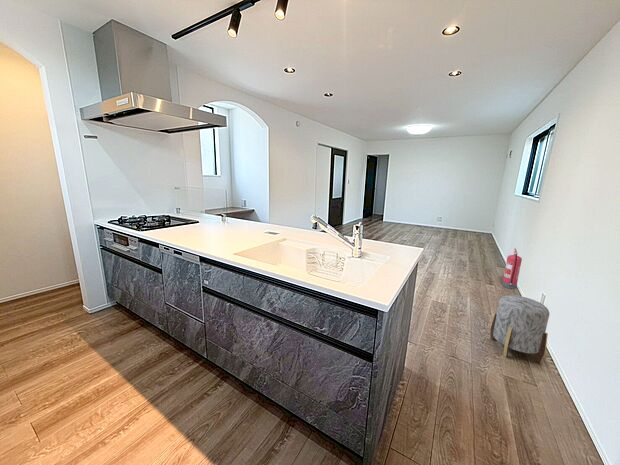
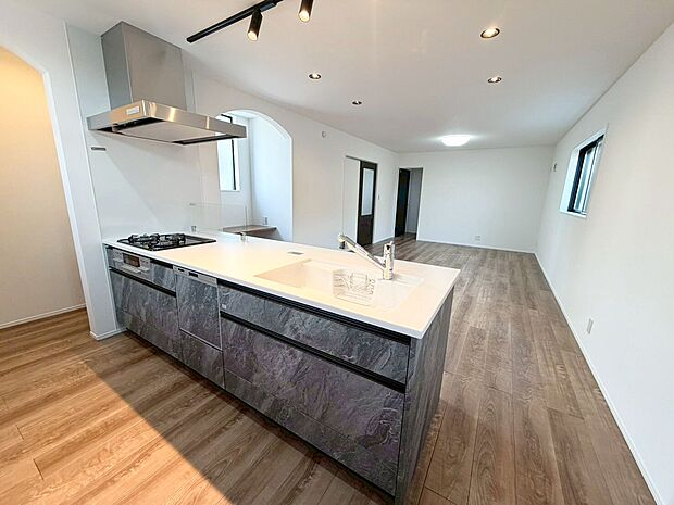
- fire extinguisher [501,247,523,290]
- stool [489,294,551,364]
